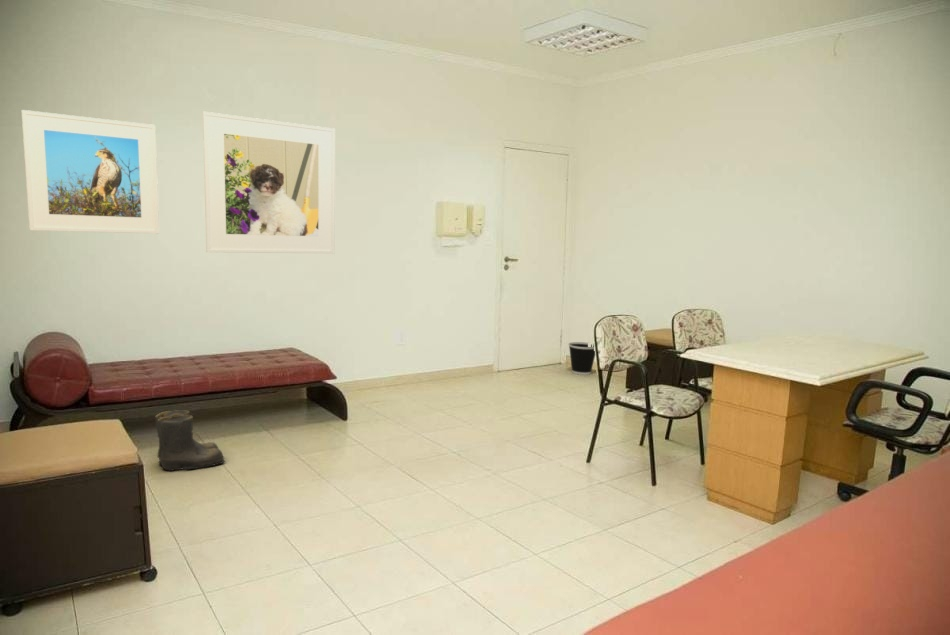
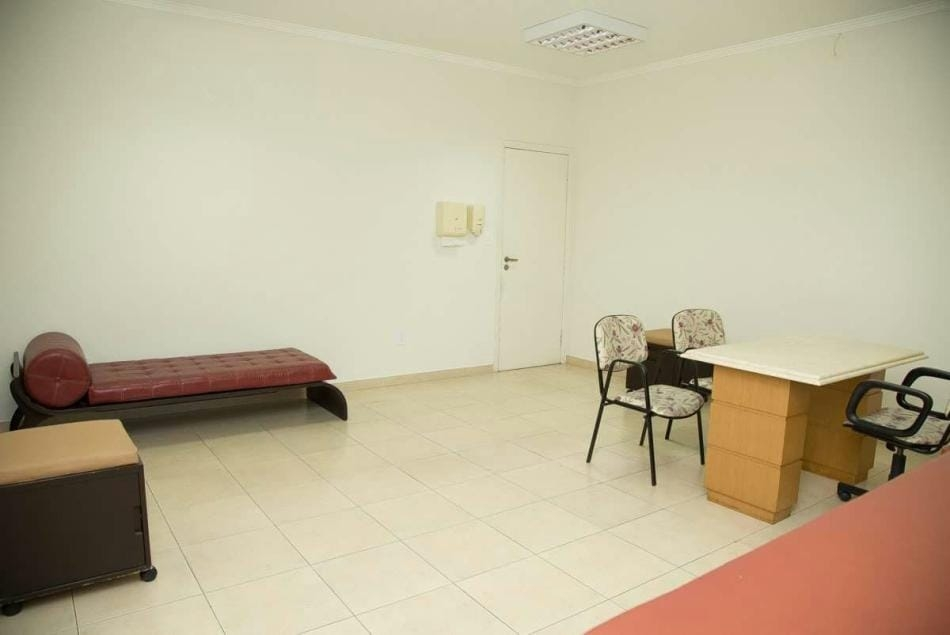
- wastebasket [568,341,596,376]
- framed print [202,111,336,254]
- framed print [21,109,160,235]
- boots [154,409,226,472]
